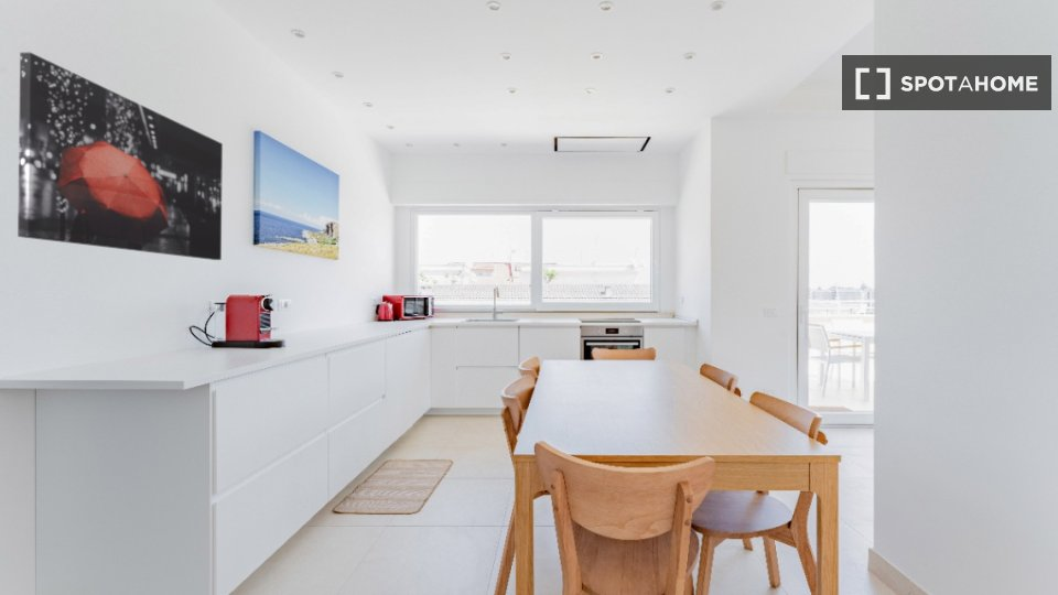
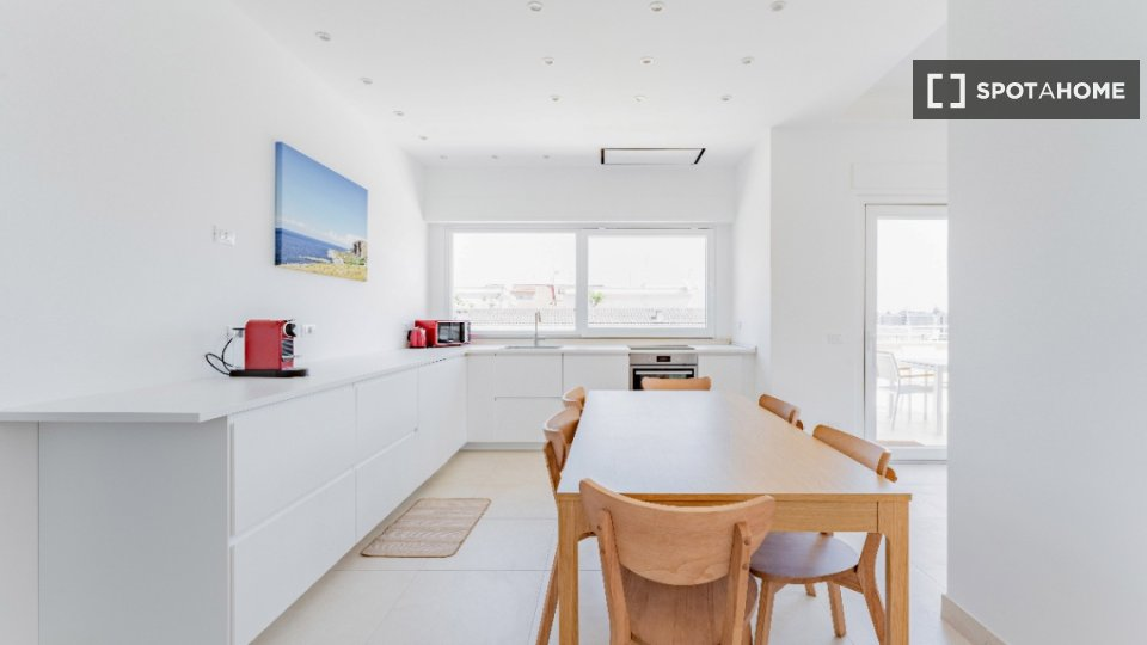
- wall art [17,52,224,261]
